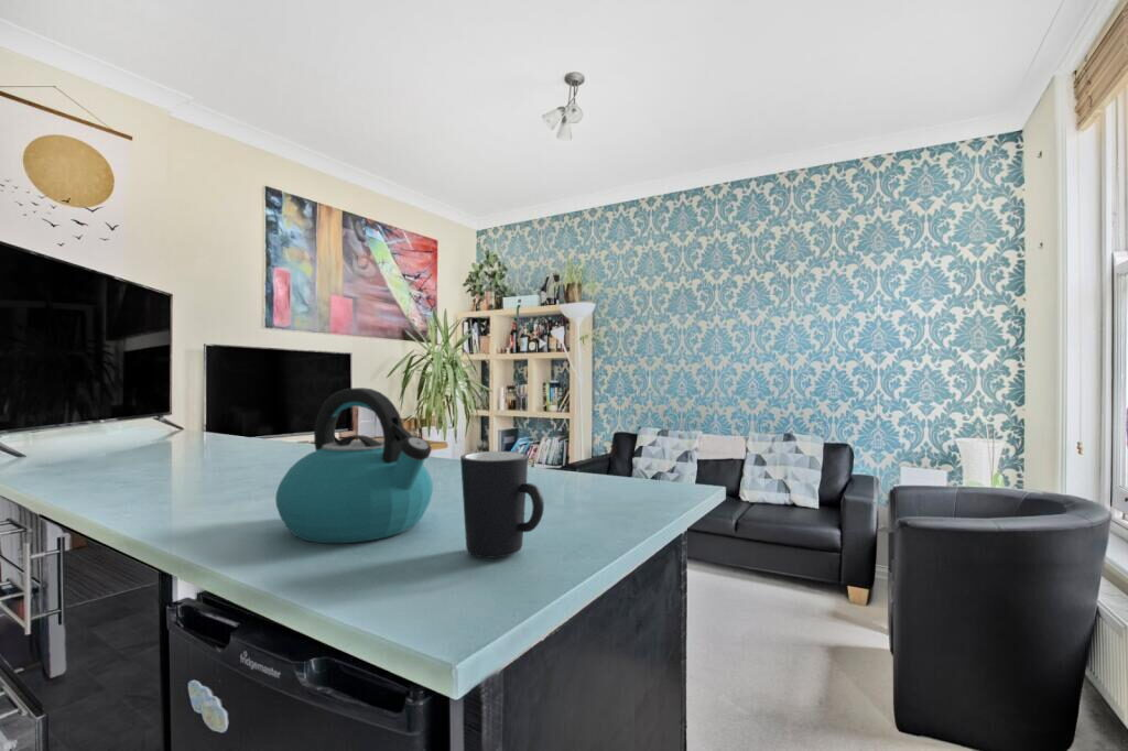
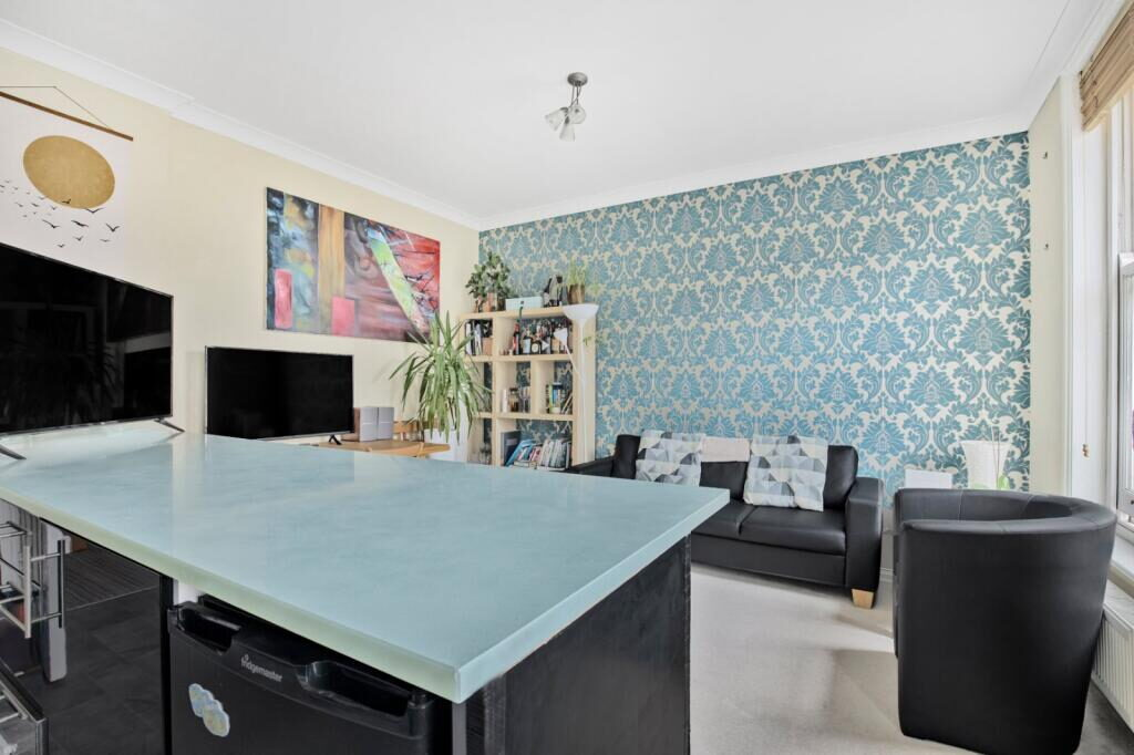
- kettle [274,387,434,544]
- mug [459,450,545,559]
